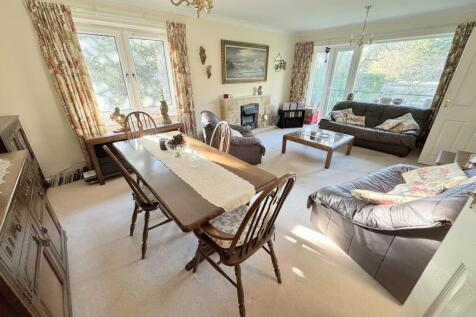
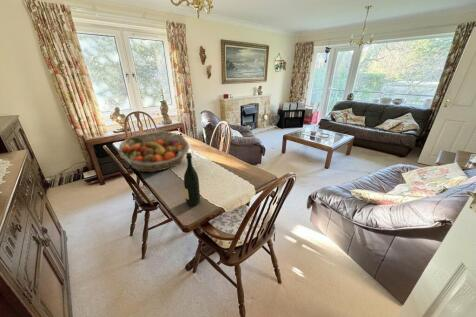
+ wine bottle [183,152,201,207]
+ fruit basket [118,131,190,173]
